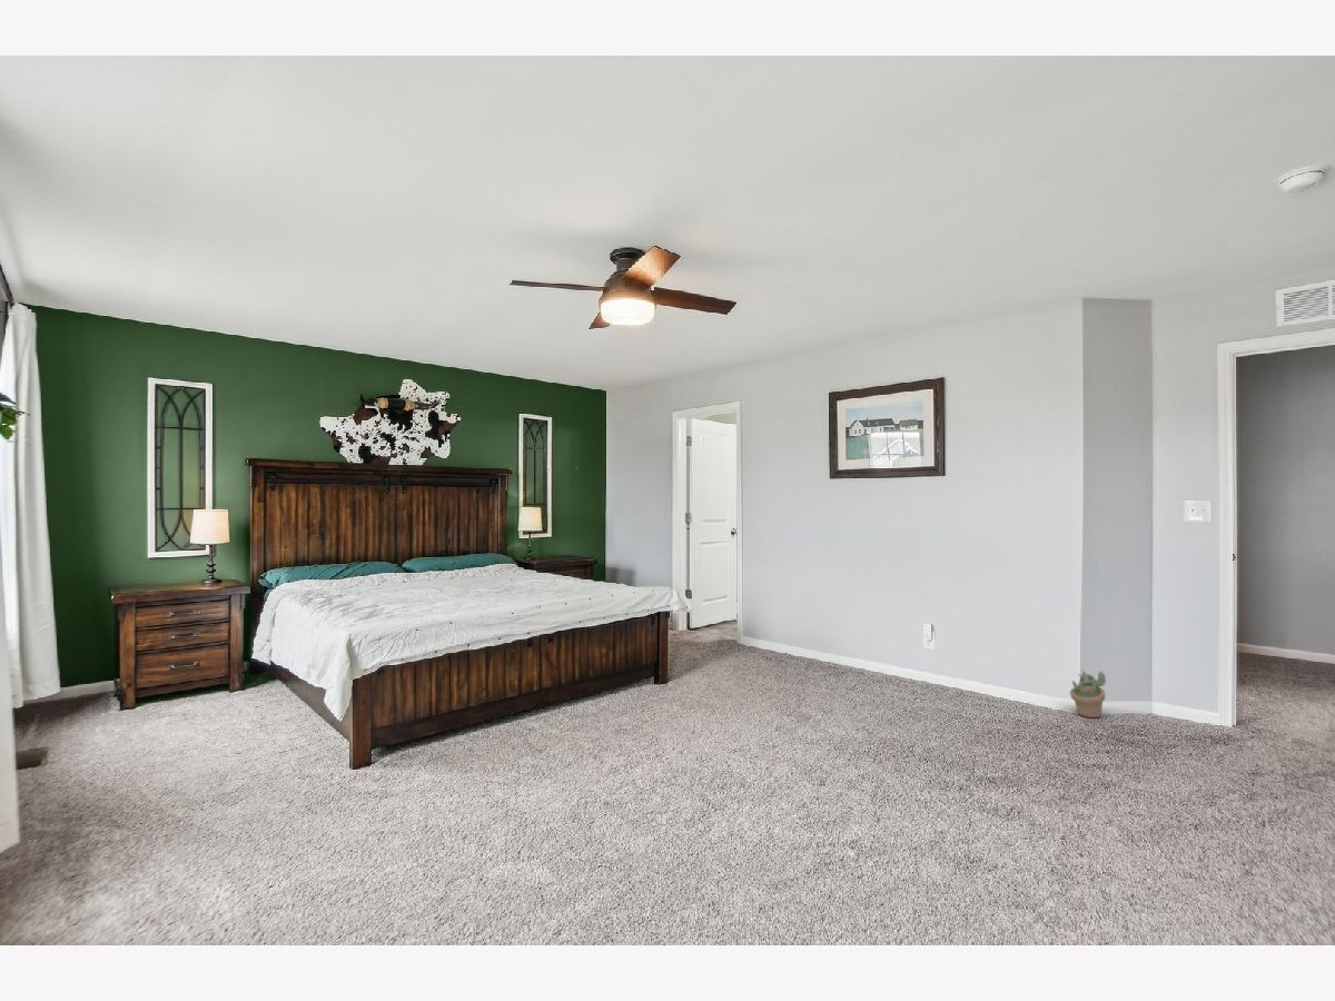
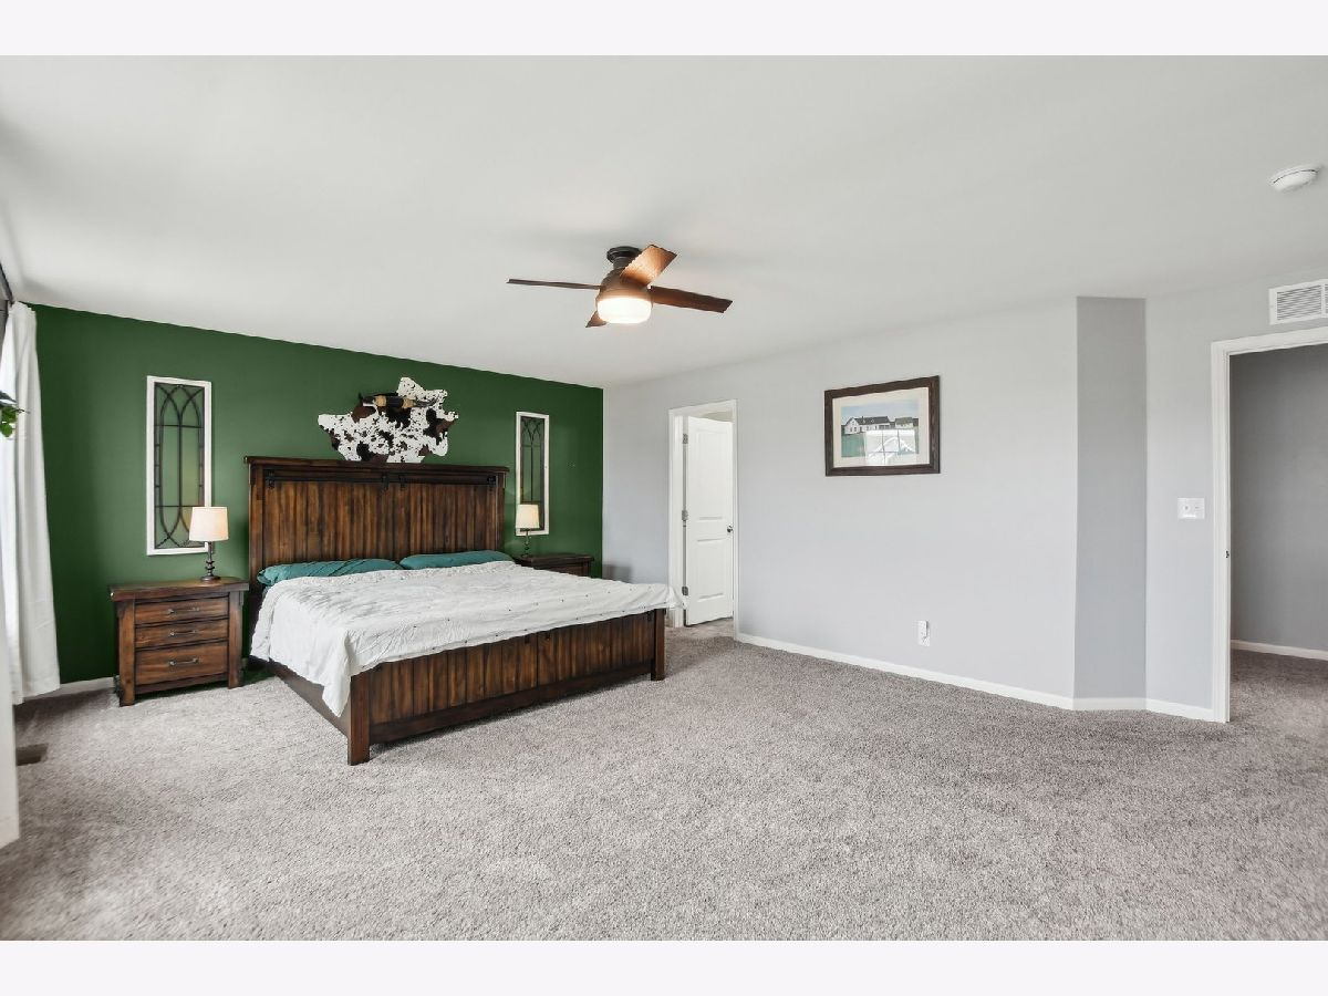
- decorative plant [1069,670,1107,718]
